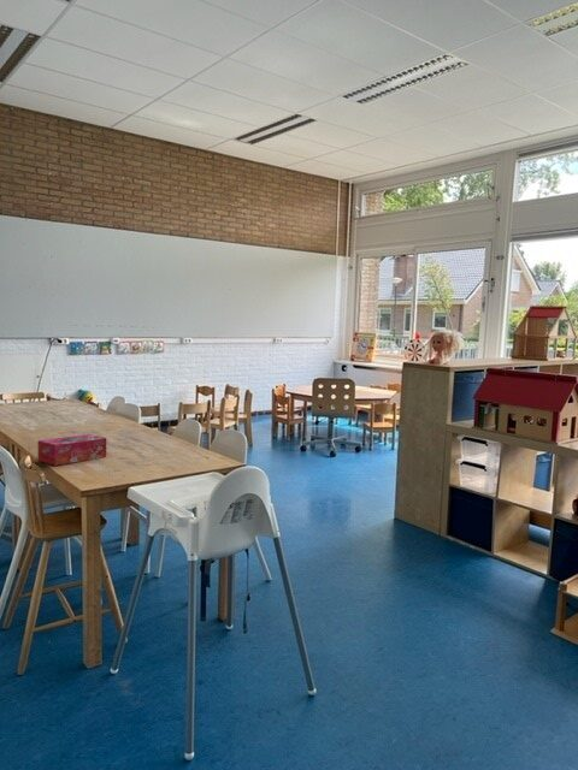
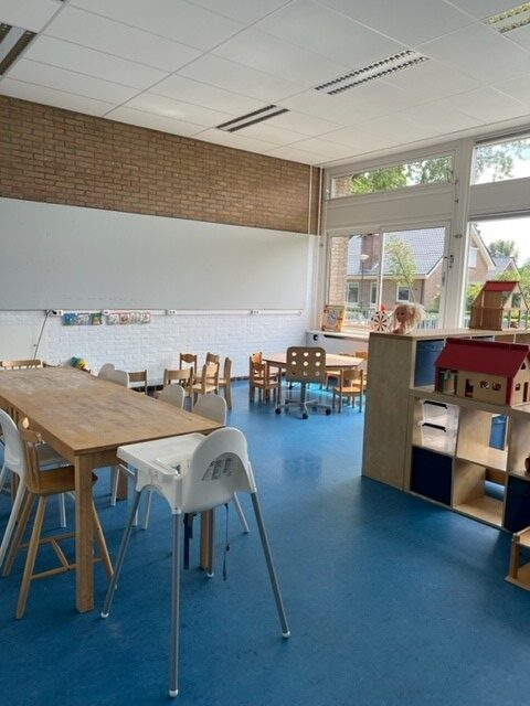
- tissue box [36,433,107,467]
